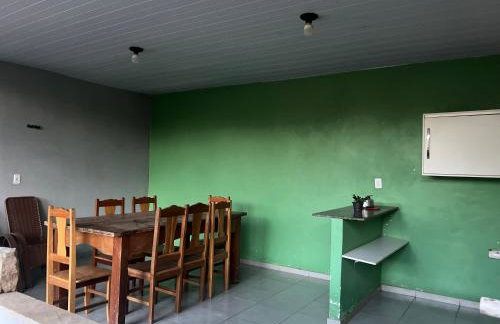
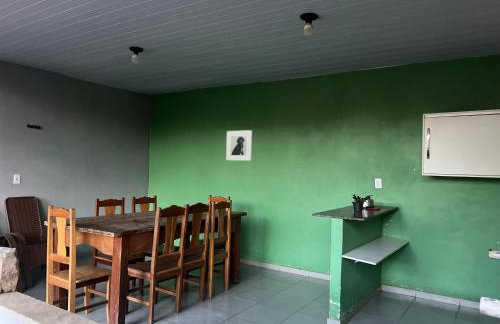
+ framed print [225,129,253,162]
